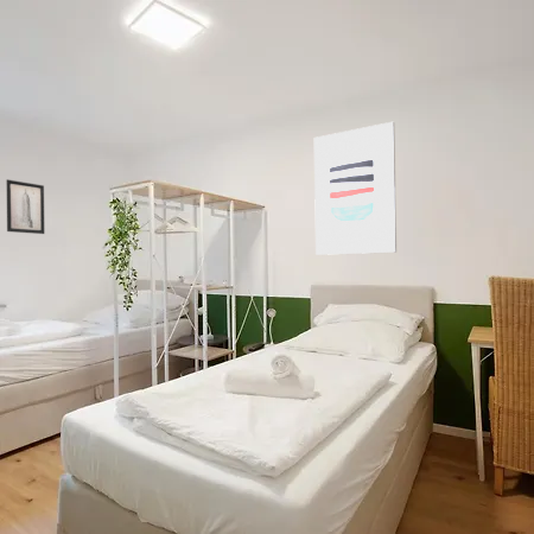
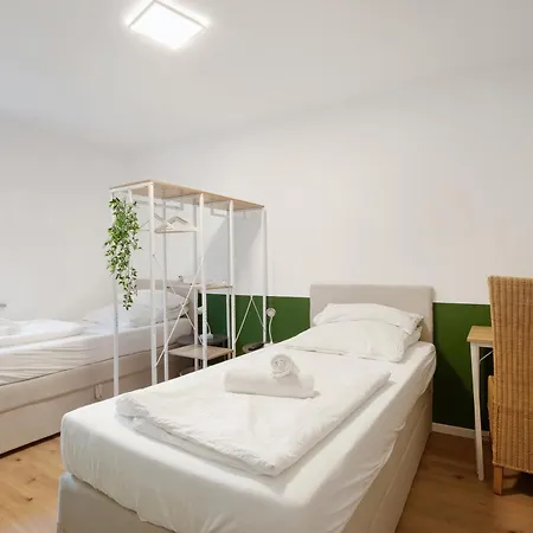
- wall art [6,178,45,235]
- wall art [313,121,398,256]
